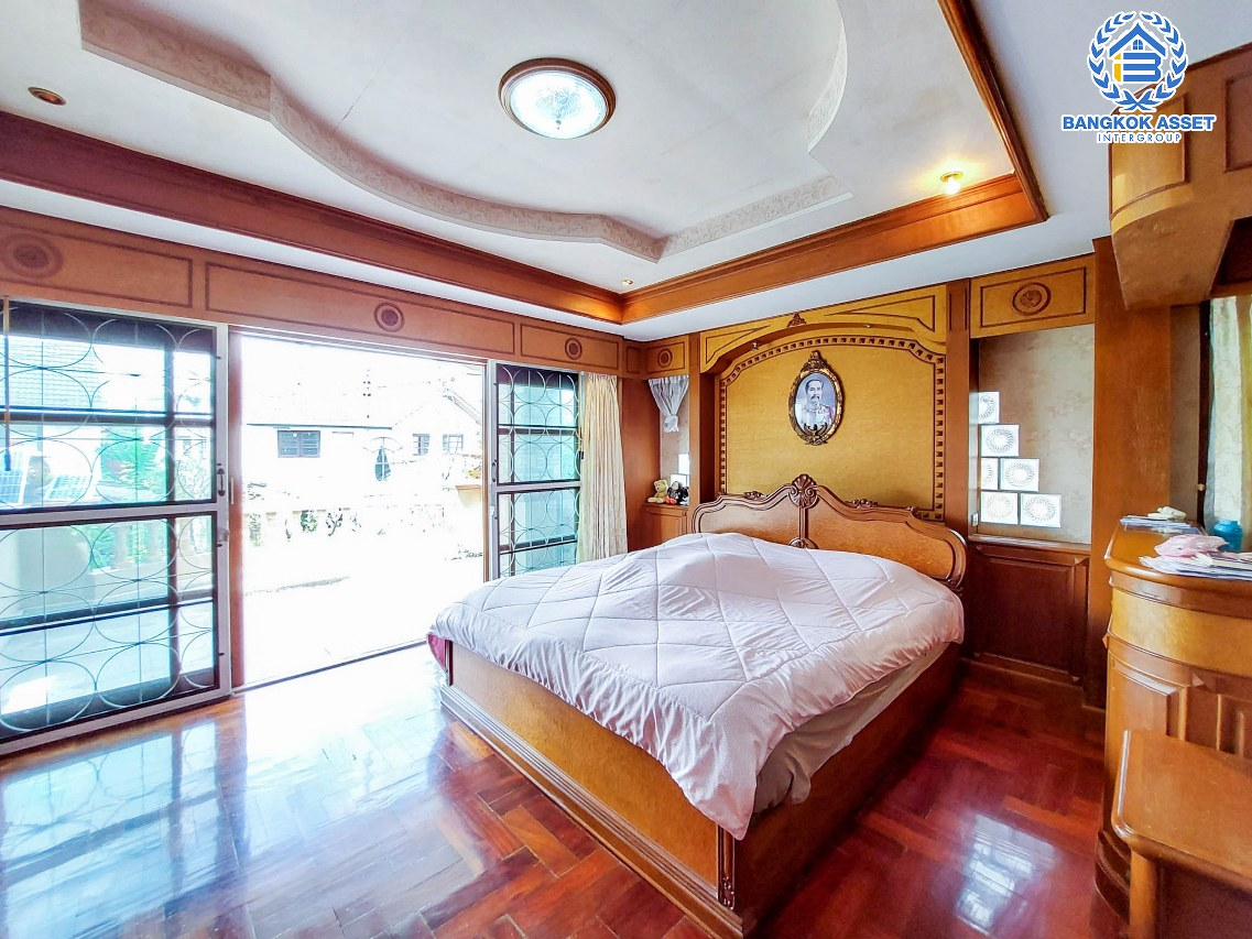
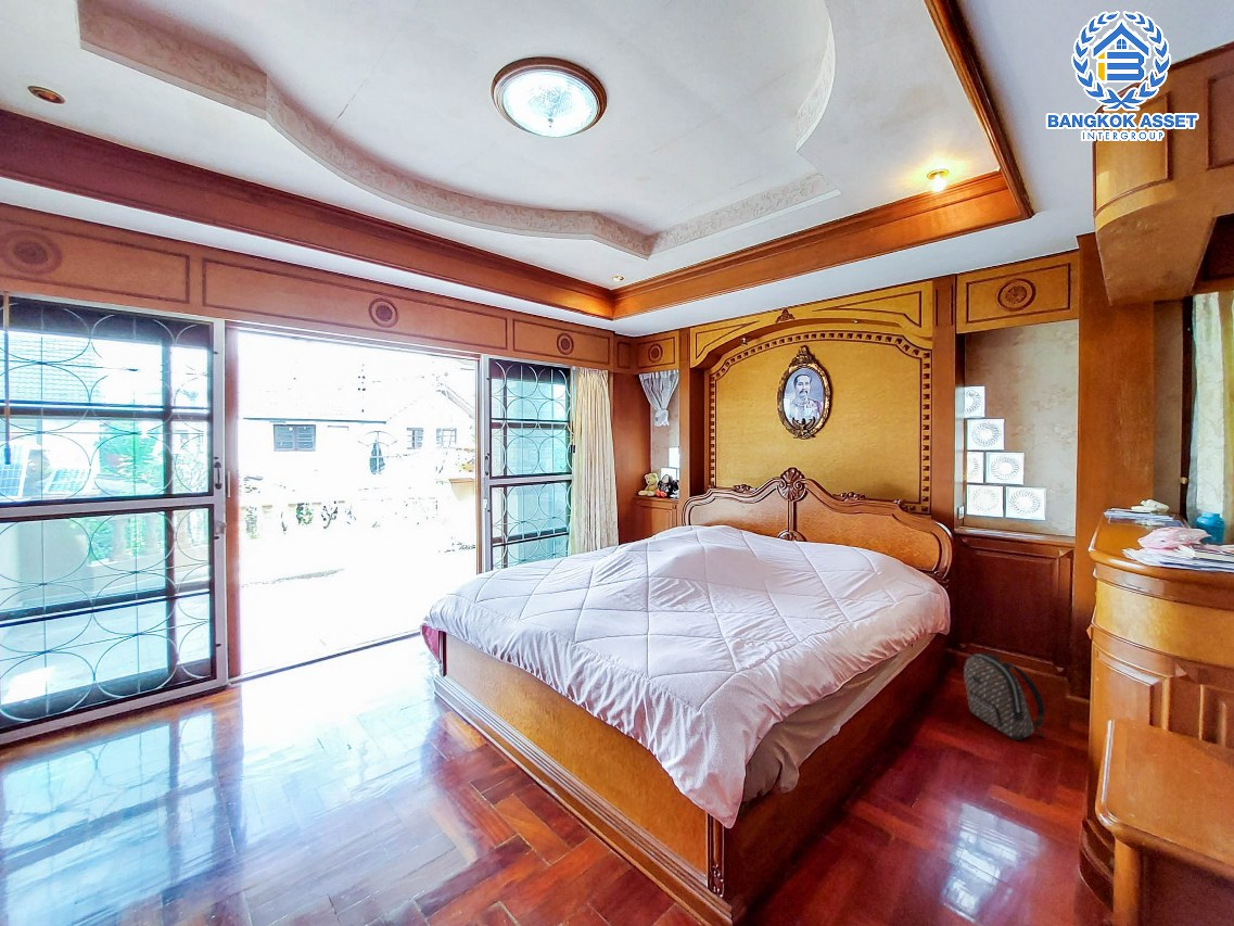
+ backpack [963,648,1045,741]
